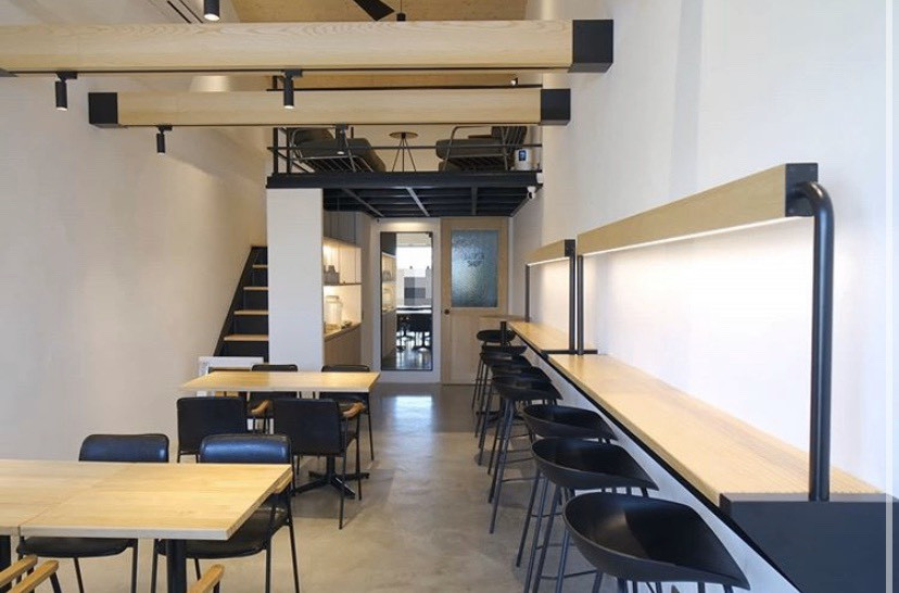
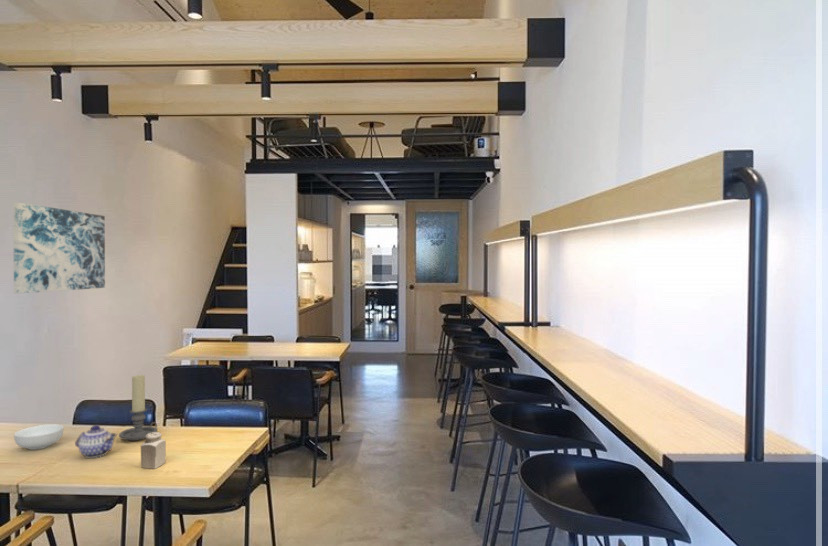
+ cereal bowl [13,423,64,451]
+ wall art [12,202,106,294]
+ teapot [74,424,118,459]
+ salt shaker [140,431,167,470]
+ candle holder [118,374,158,442]
